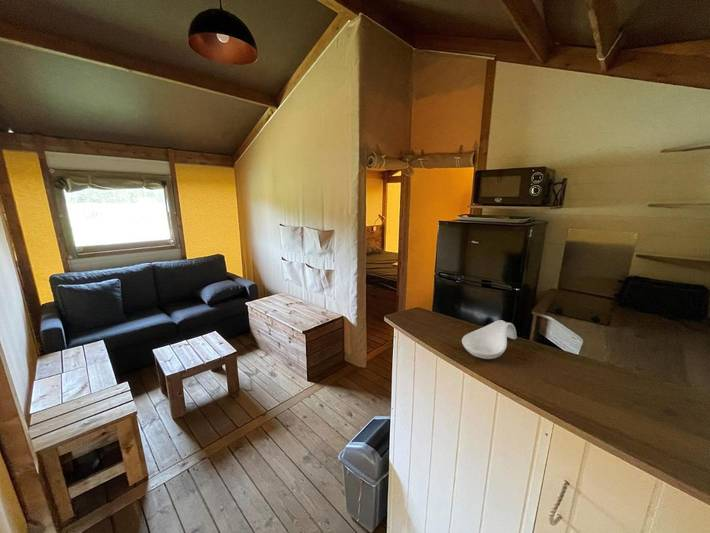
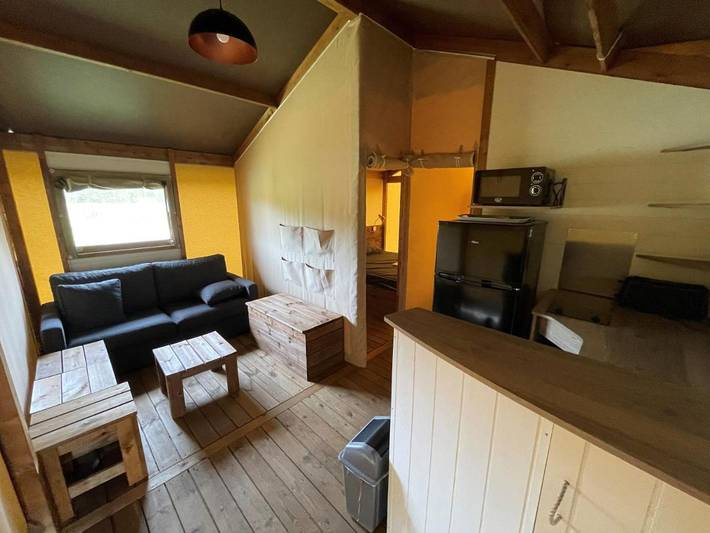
- spoon rest [461,319,517,360]
